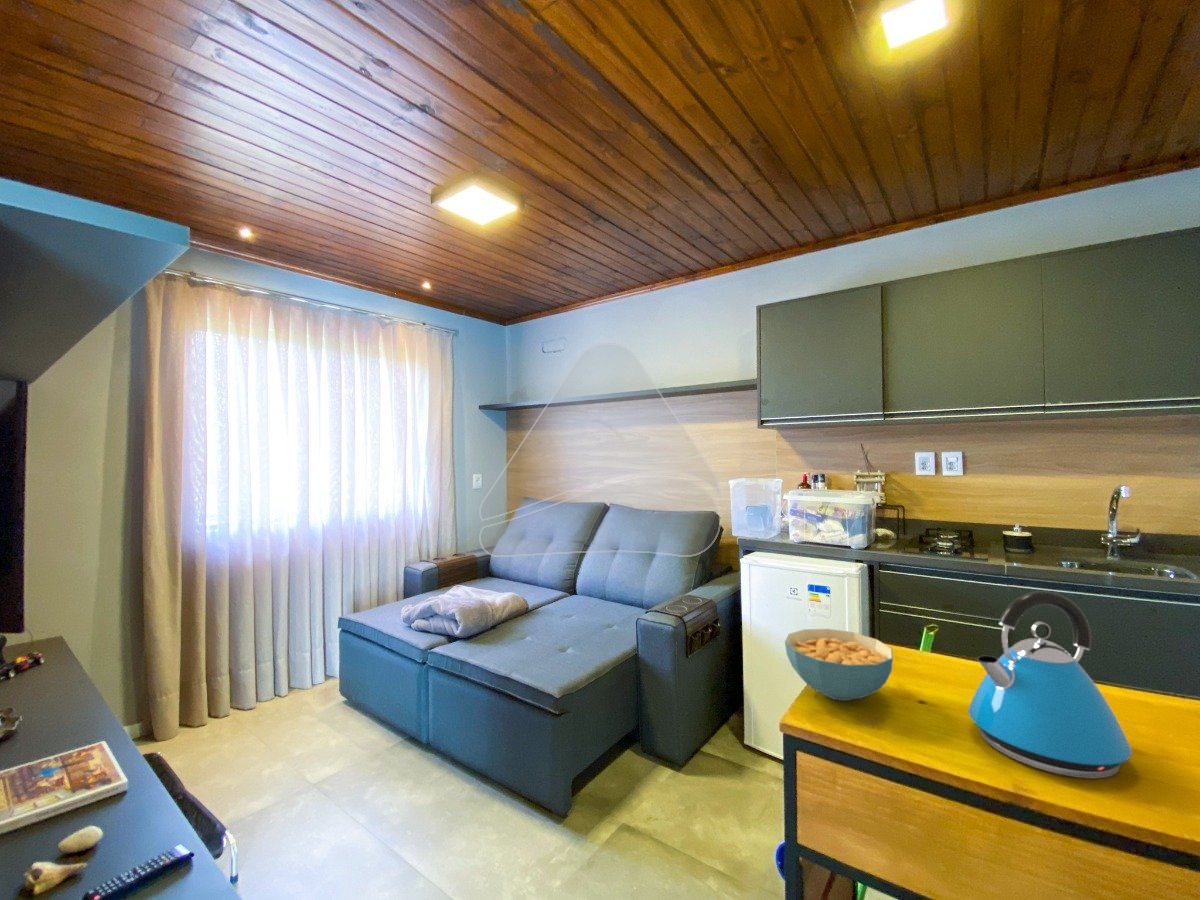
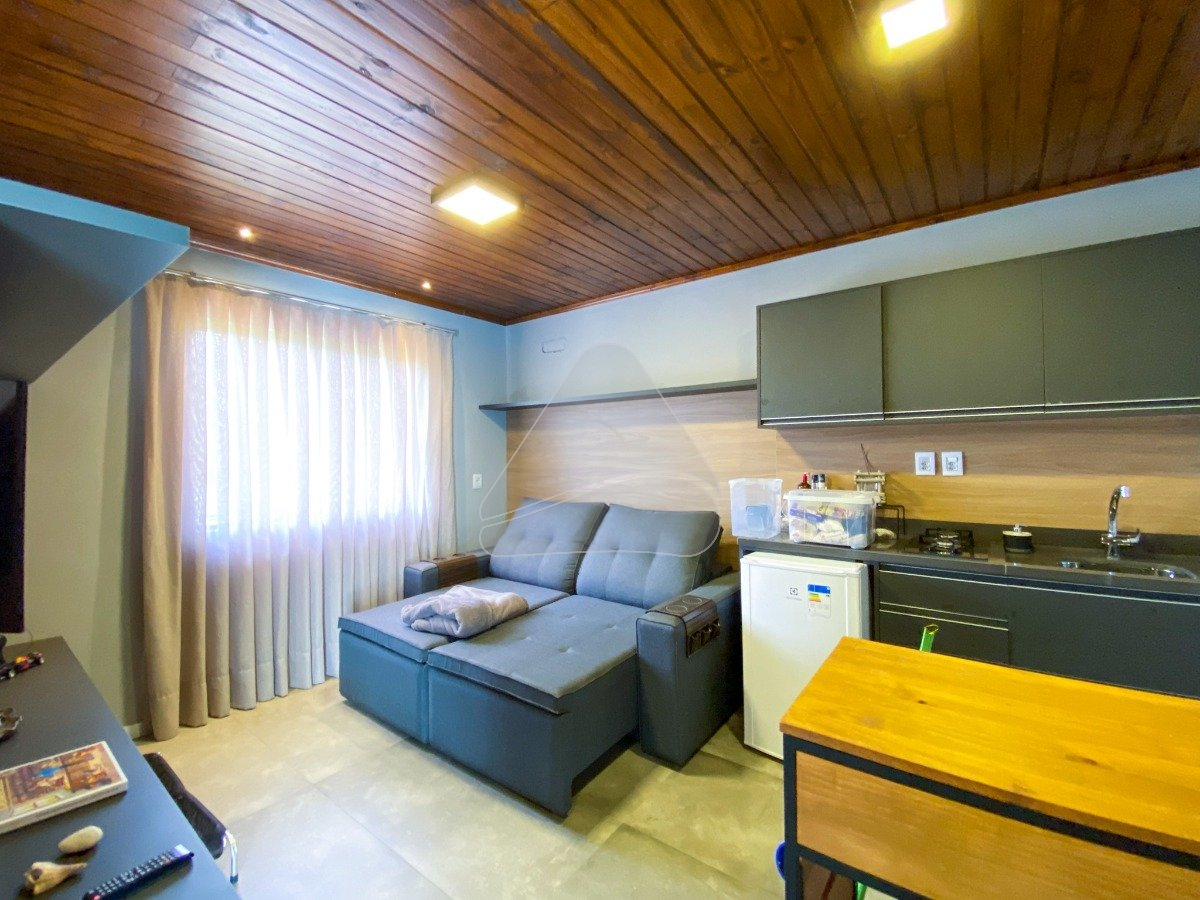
- kettle [967,590,1133,780]
- cereal bowl [784,628,894,702]
